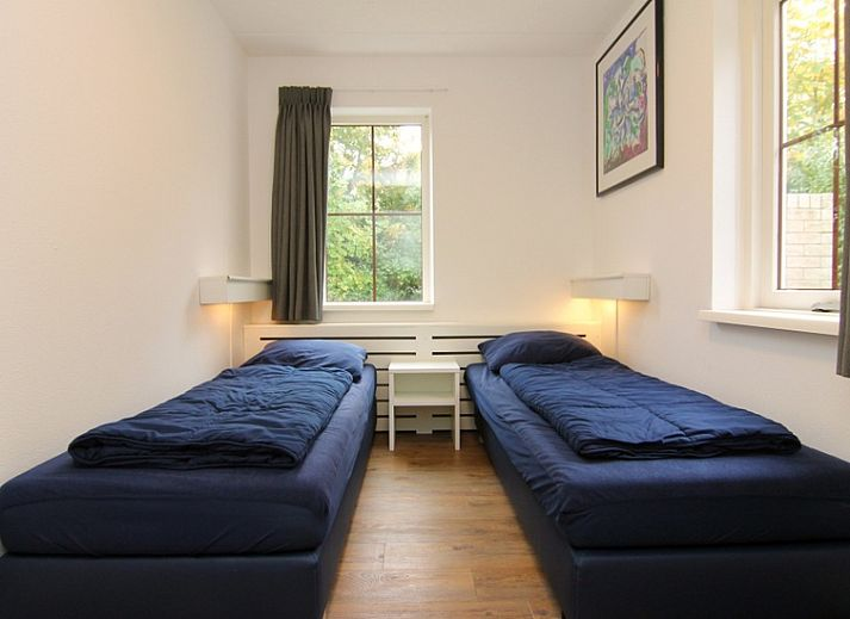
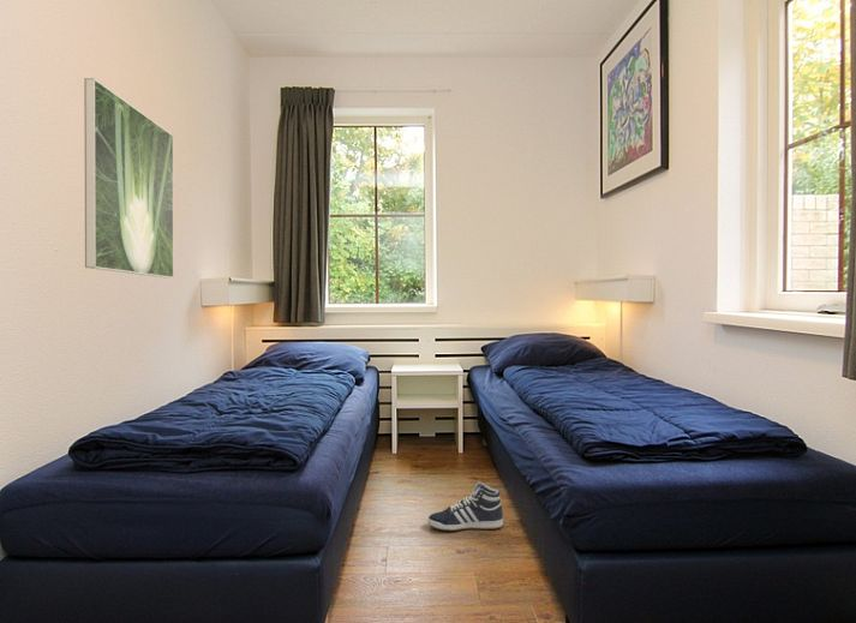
+ sneaker [426,480,504,532]
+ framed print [83,77,175,278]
